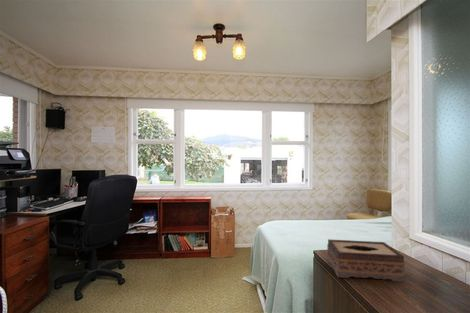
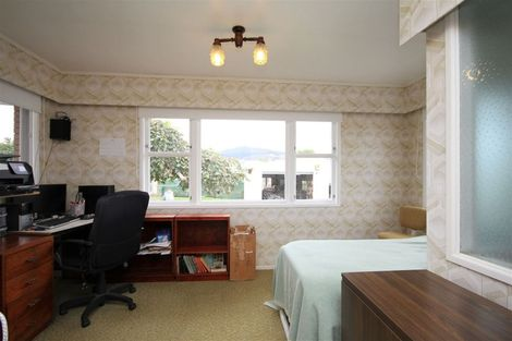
- tissue box [326,238,406,282]
